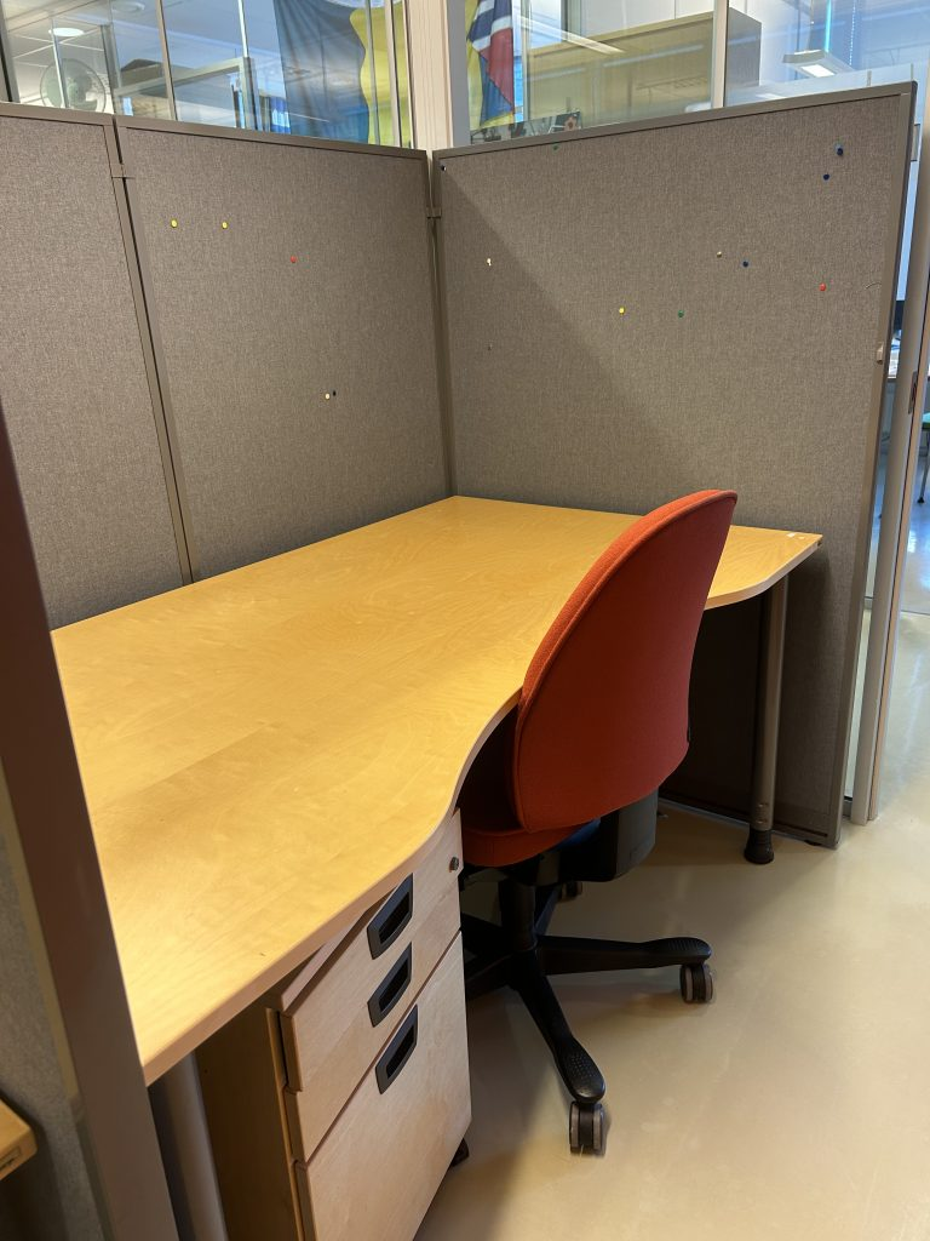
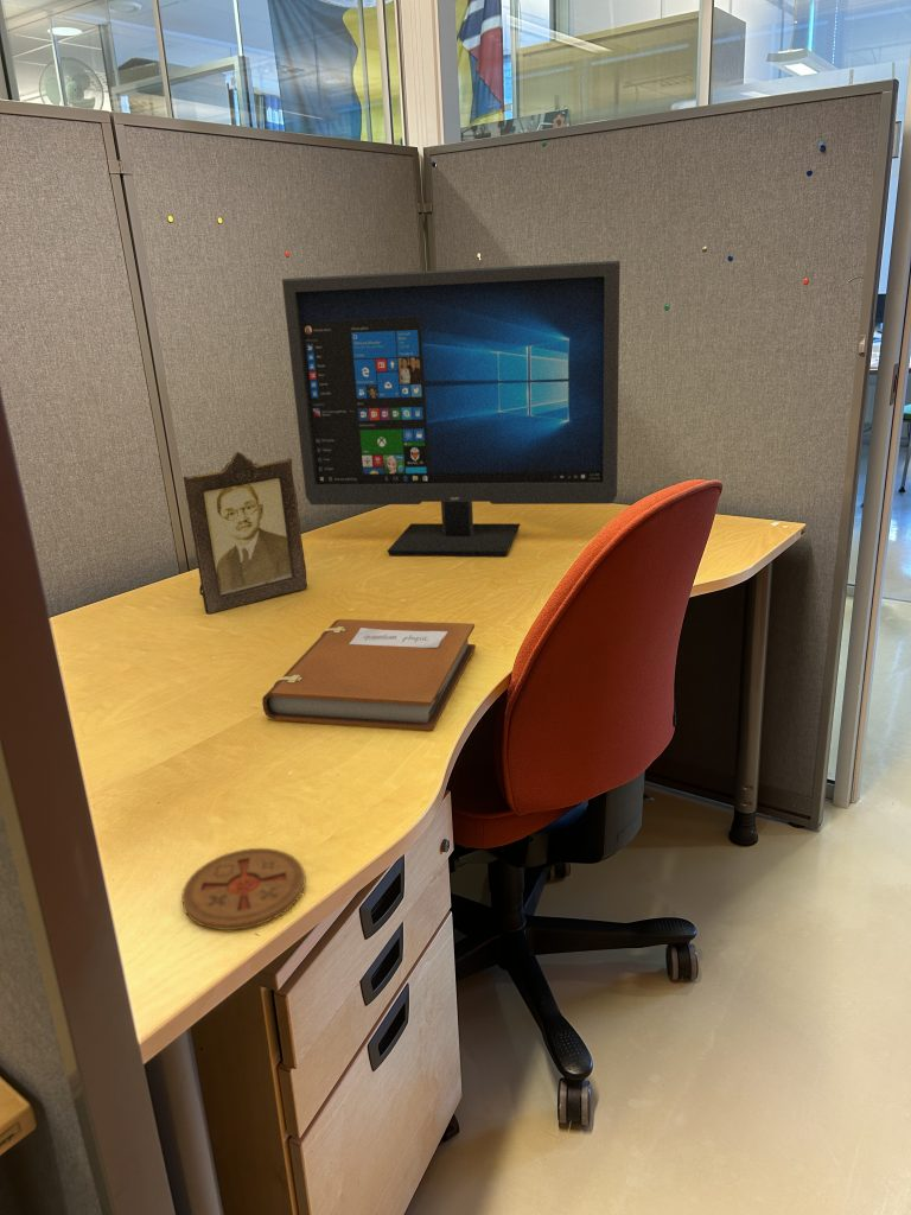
+ photo frame [183,451,308,615]
+ computer monitor [281,260,622,558]
+ coaster [180,847,306,931]
+ notebook [261,618,477,731]
